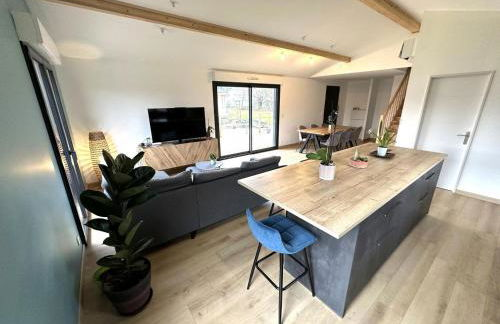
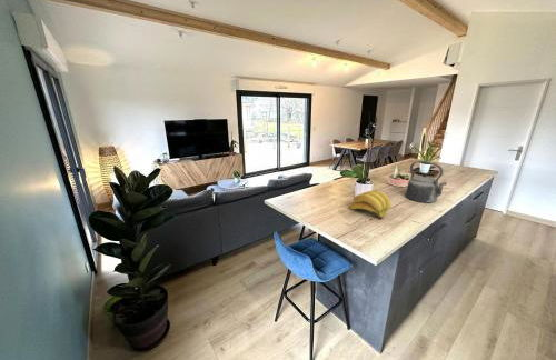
+ banana bunch [348,190,391,220]
+ kettle [405,160,448,203]
